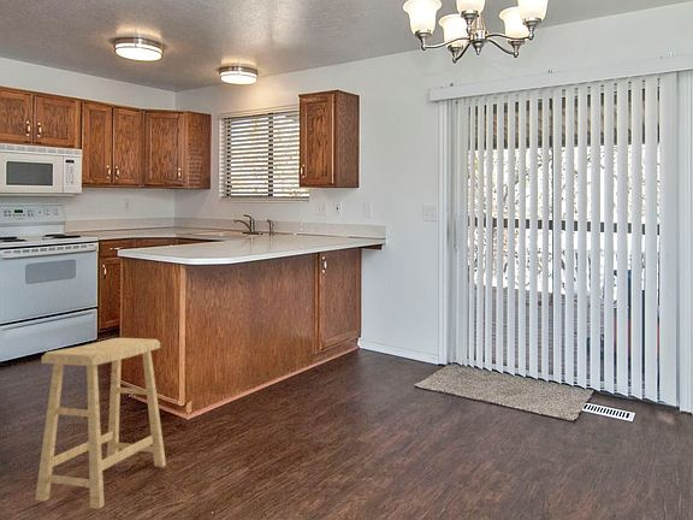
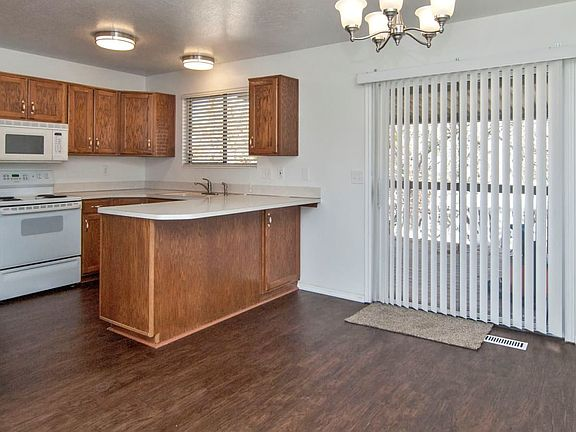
- stool [34,337,167,510]
